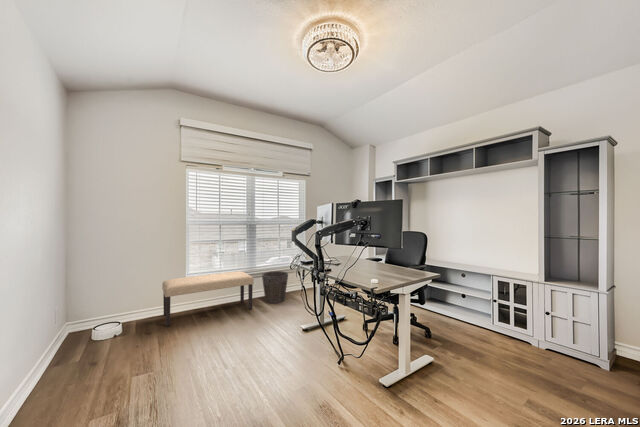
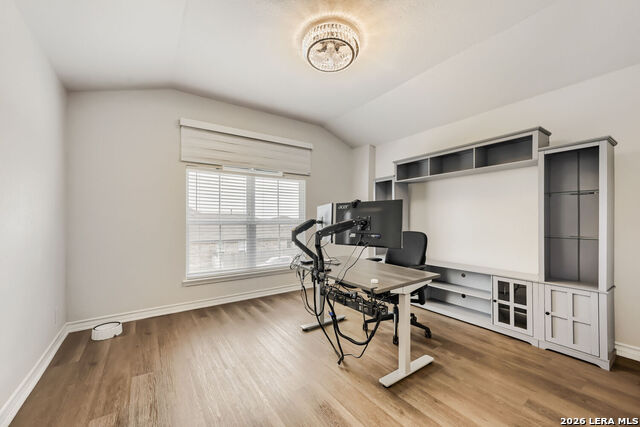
- bench [161,270,255,327]
- waste bin [261,270,289,304]
